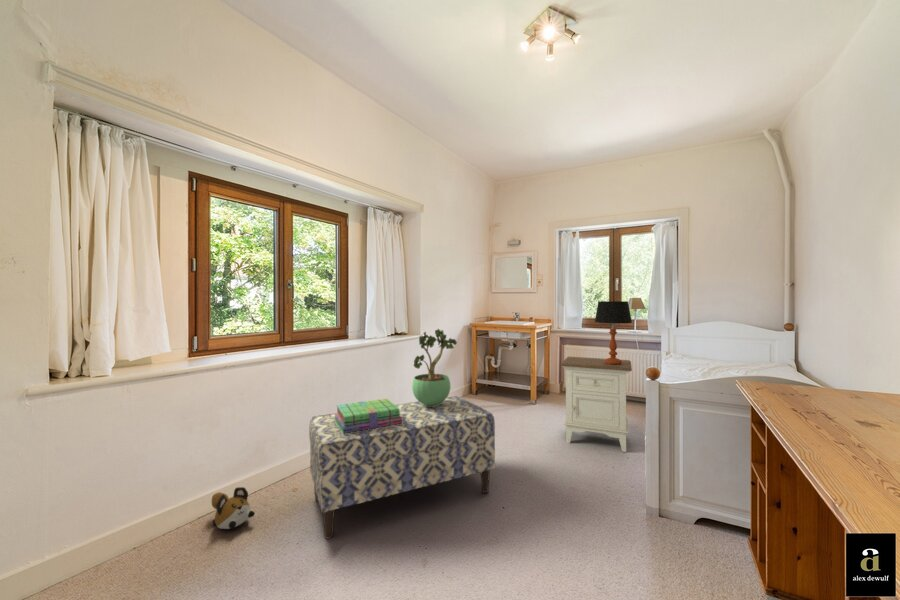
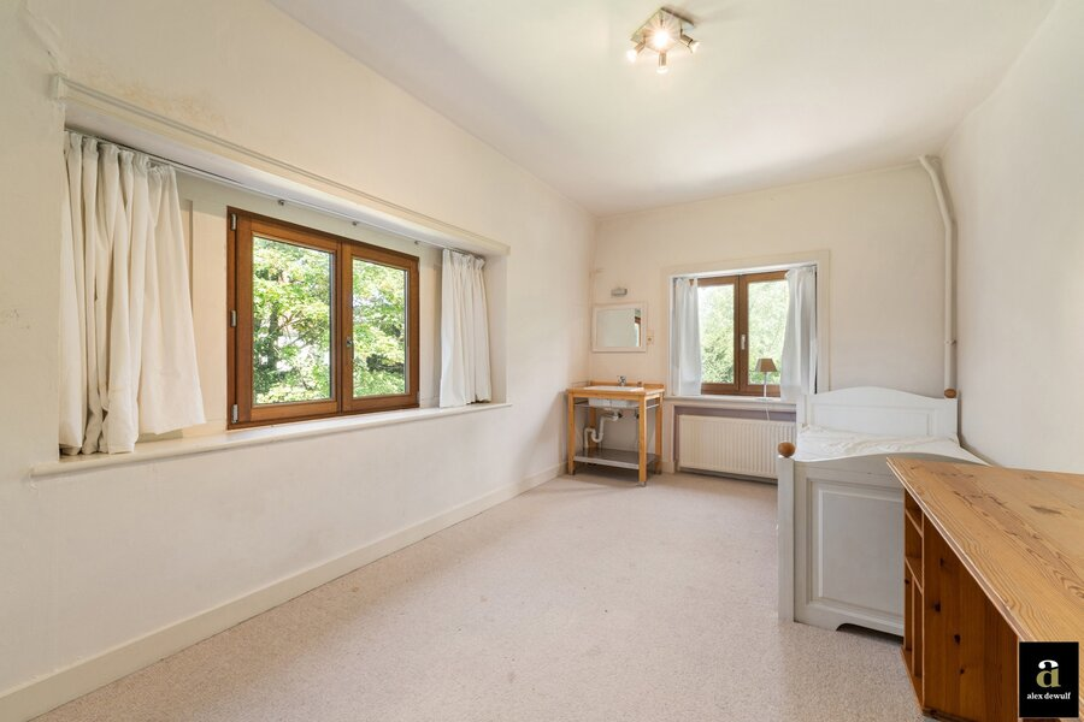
- potted plant [411,328,458,406]
- nightstand [559,356,633,453]
- plush toy [211,486,256,530]
- table lamp [594,300,633,365]
- bench [308,395,496,540]
- stack of books [333,398,402,434]
